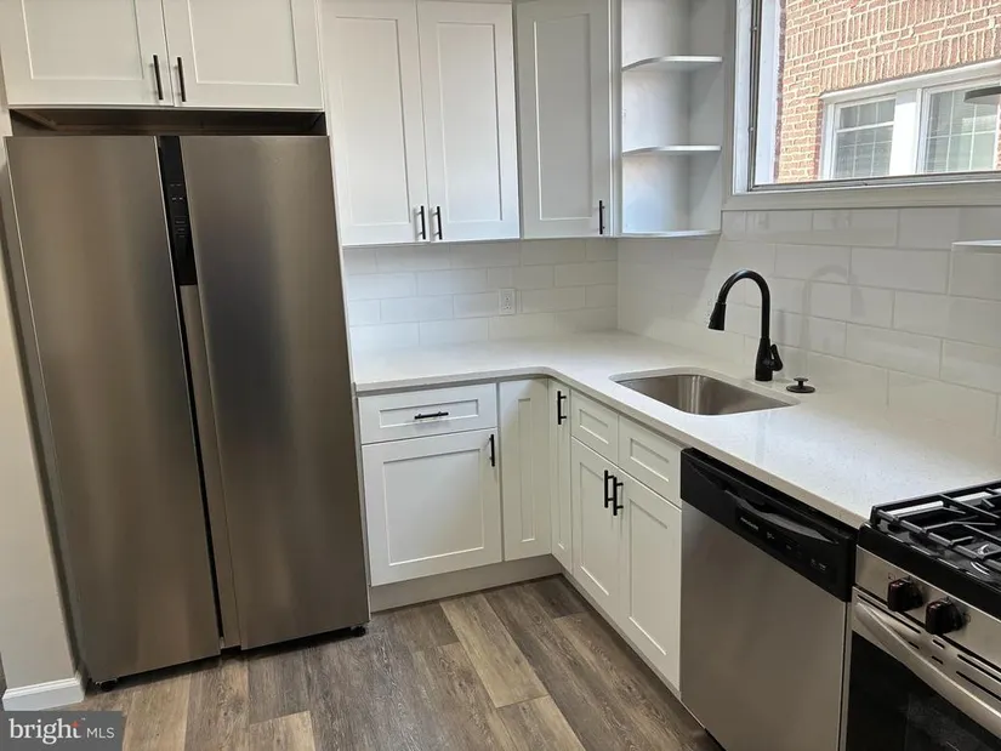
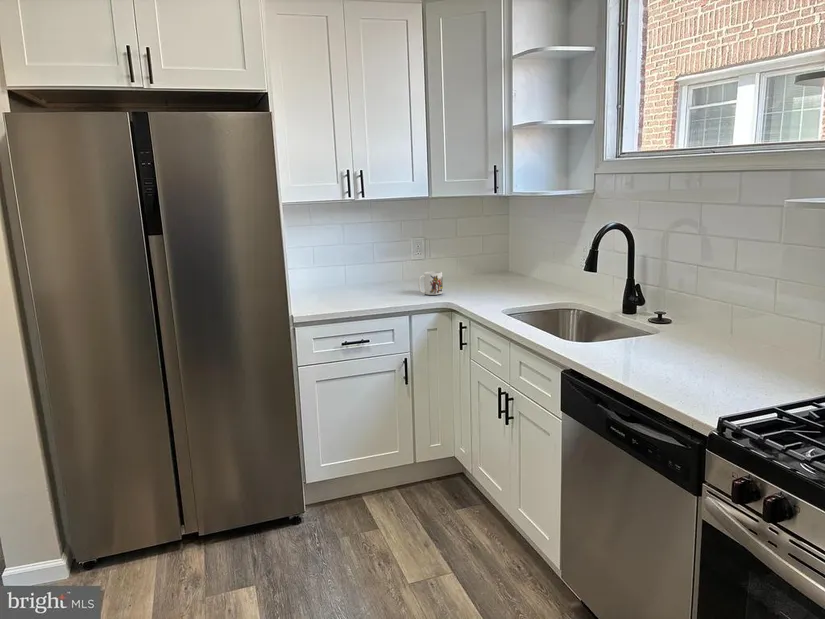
+ mug [417,270,444,296]
